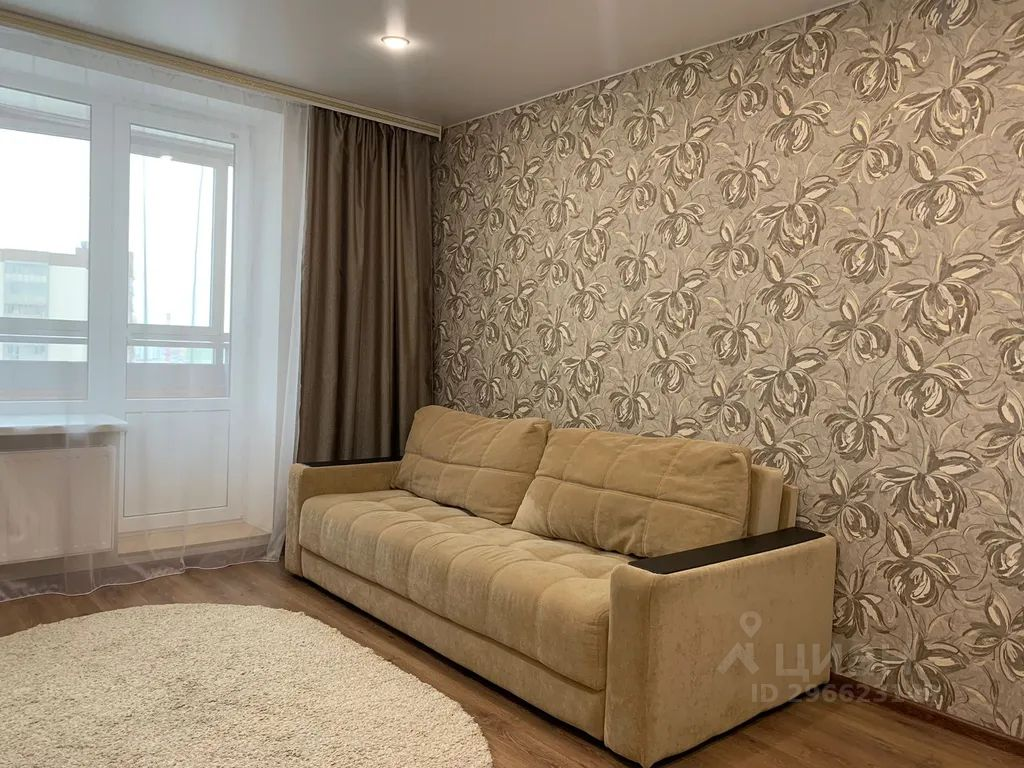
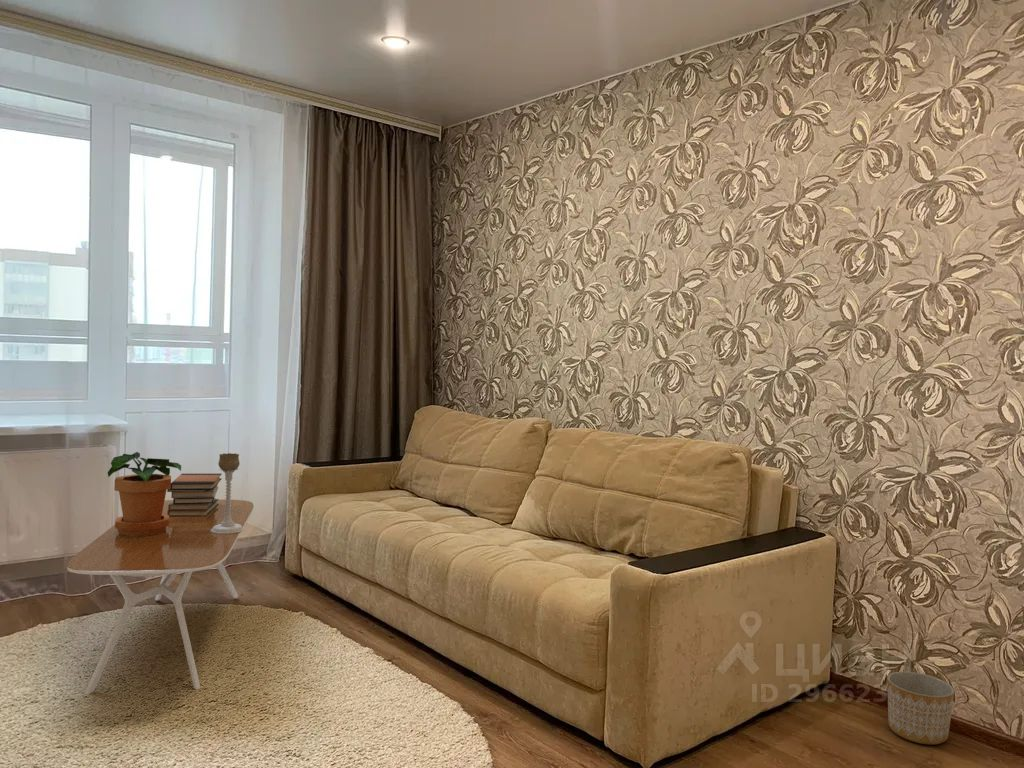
+ potted plant [107,451,182,536]
+ book stack [166,473,223,516]
+ coffee table [67,499,255,695]
+ candle holder [211,452,245,534]
+ planter [886,671,955,746]
